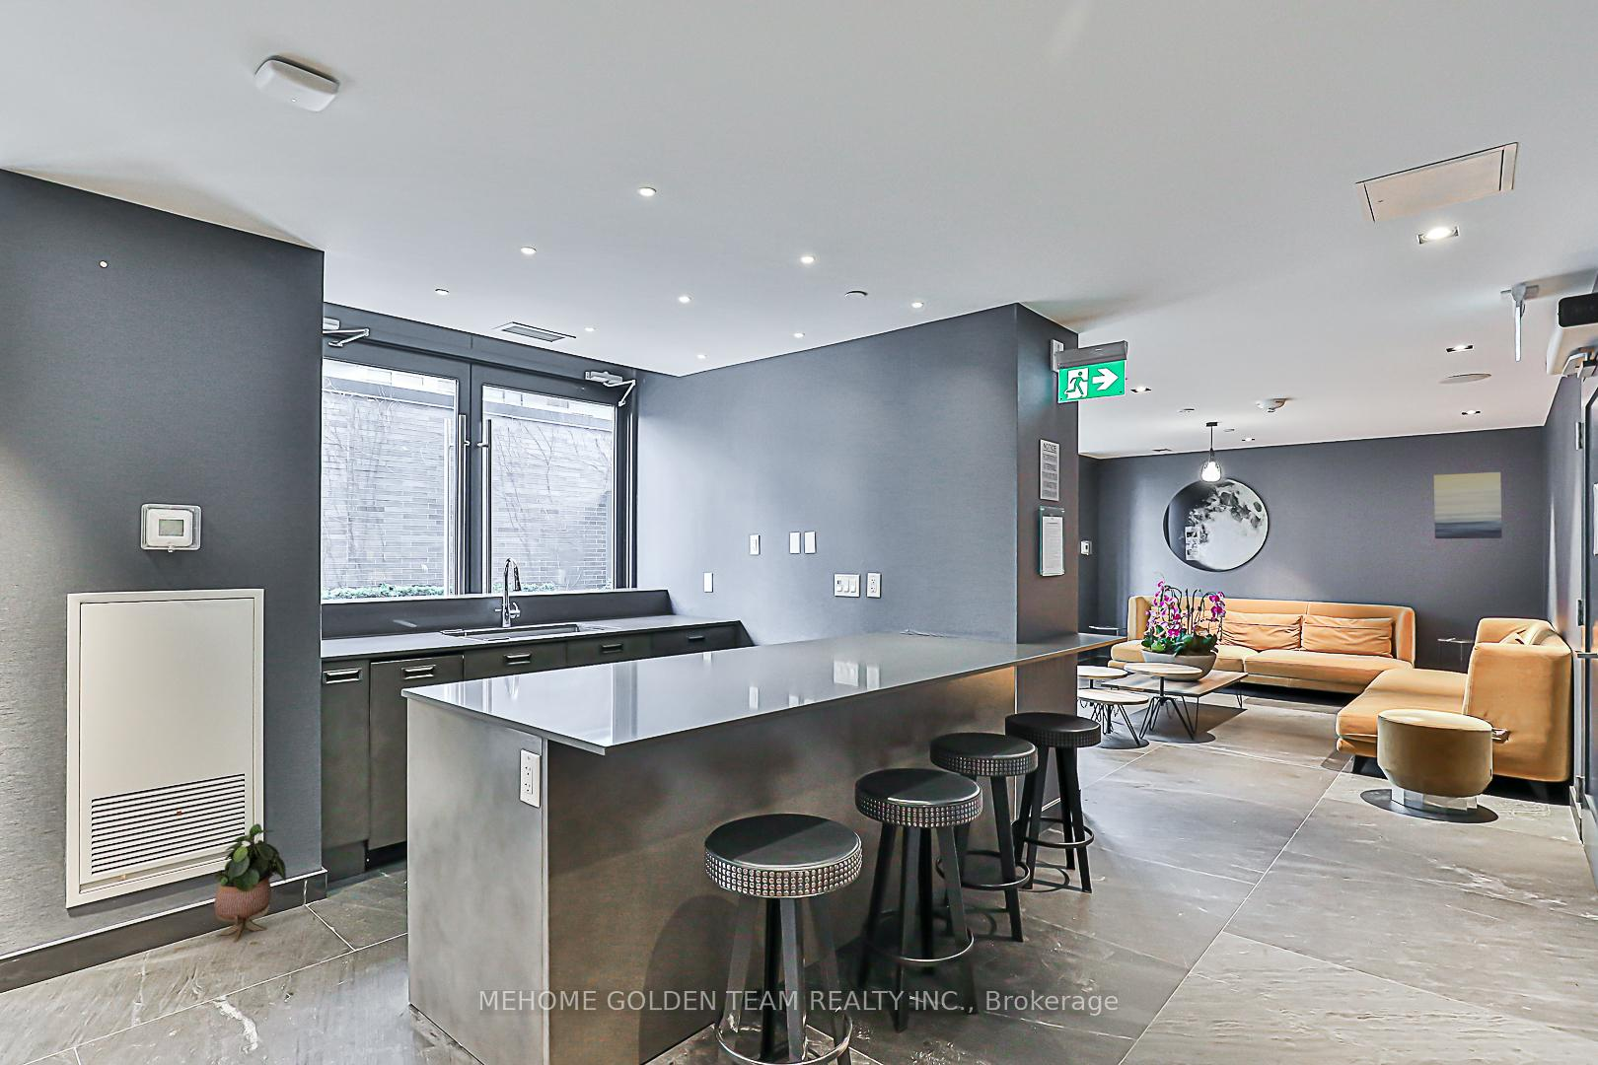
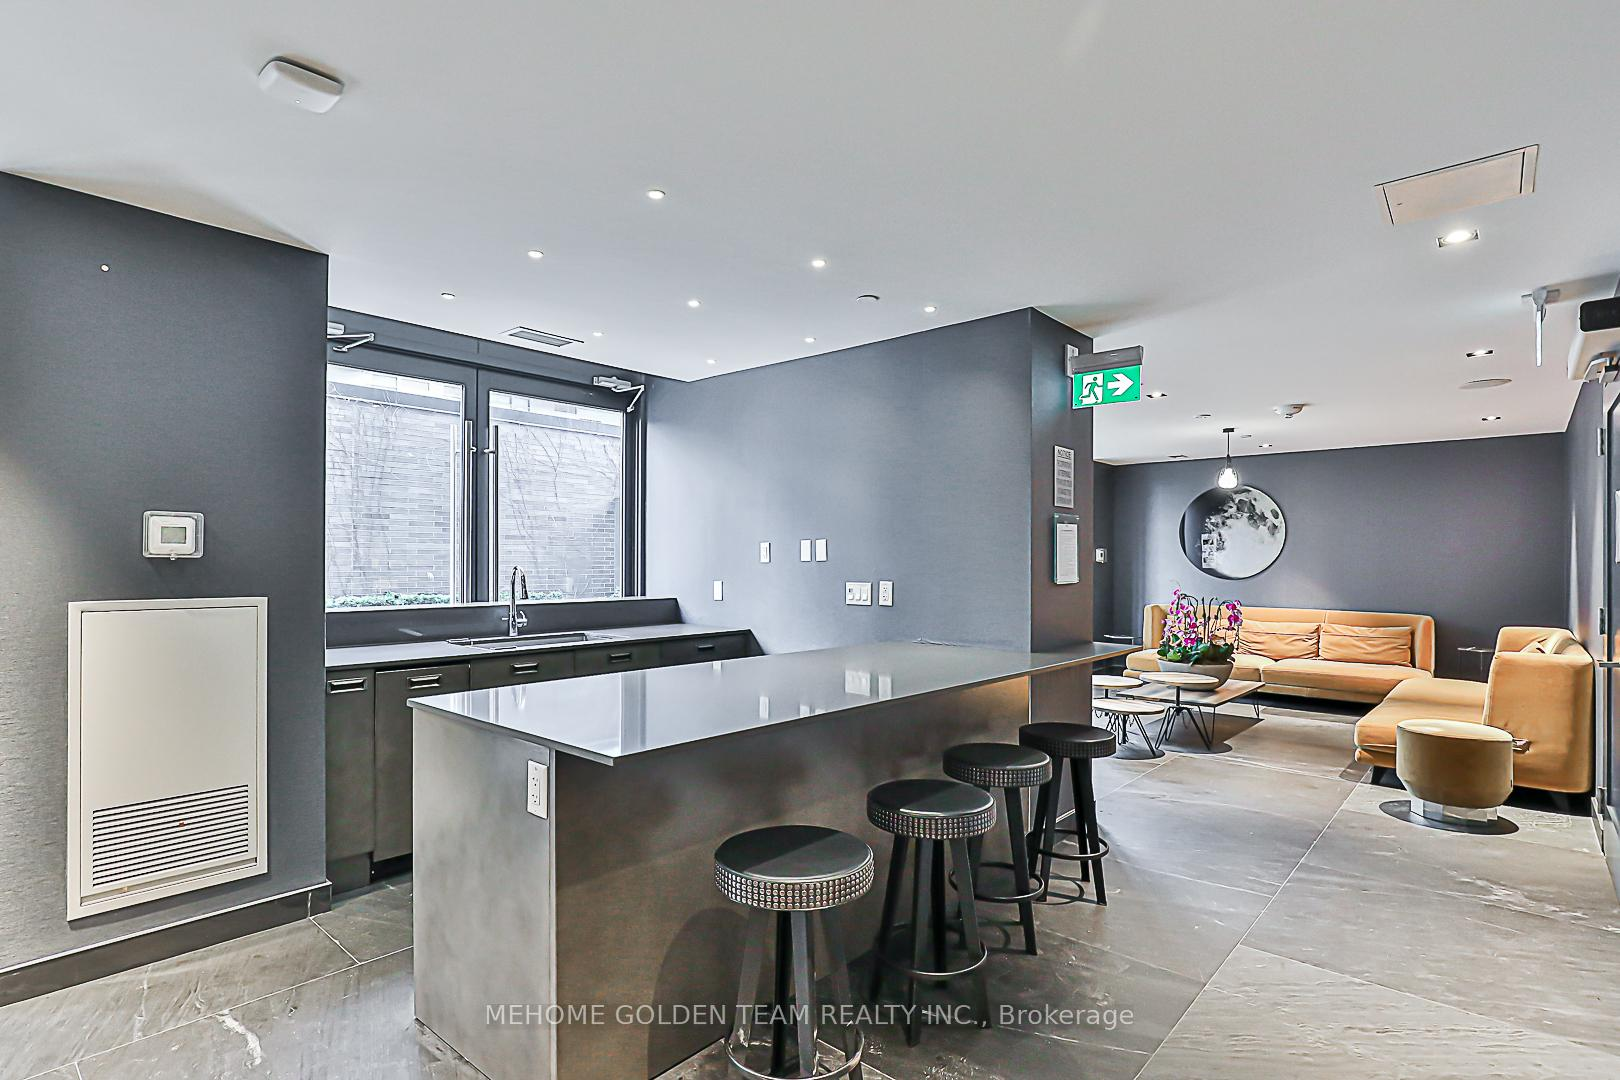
- wall art [1433,472,1503,540]
- potted plant [213,823,287,943]
